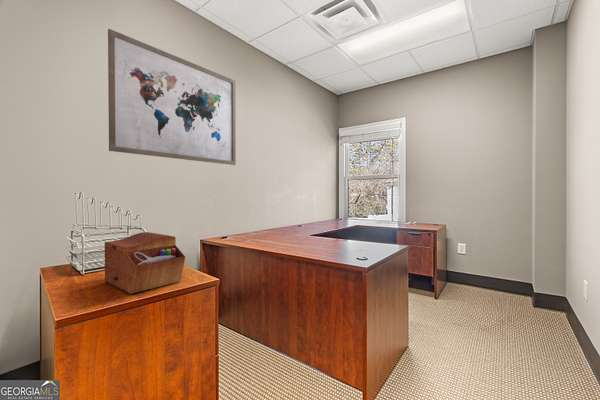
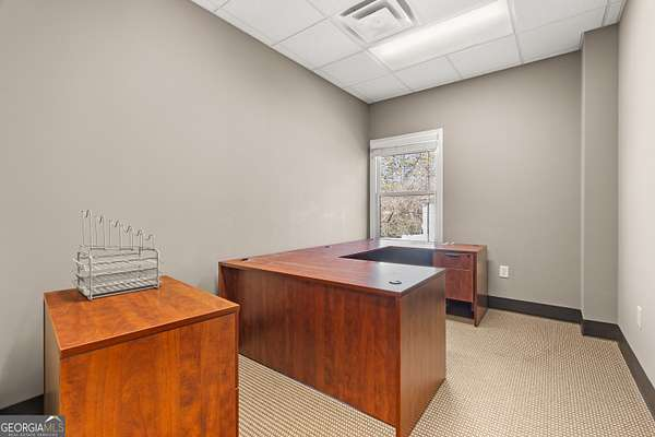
- sewing box [104,231,186,295]
- wall art [107,28,237,166]
